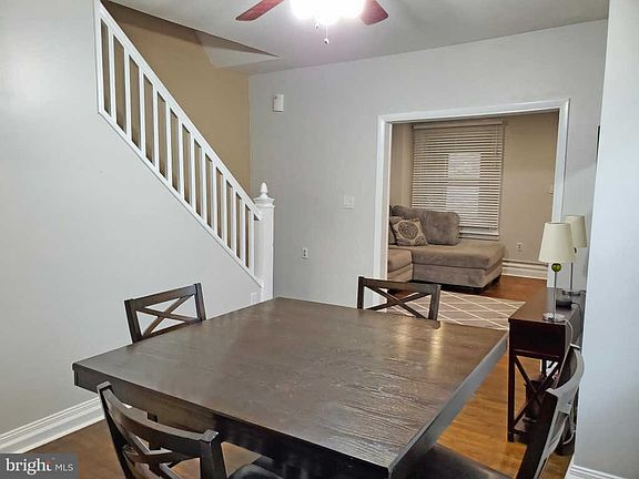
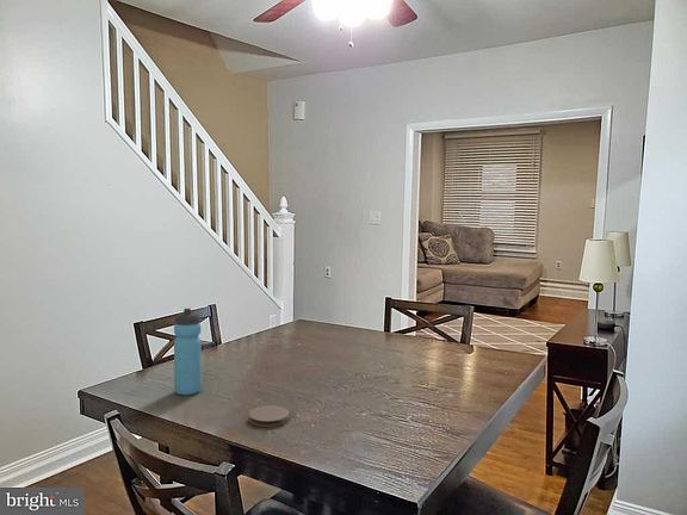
+ coaster [248,404,290,428]
+ water bottle [173,308,203,396]
